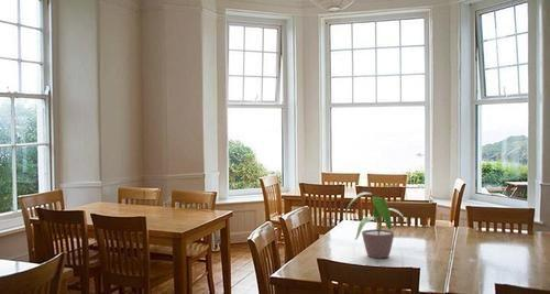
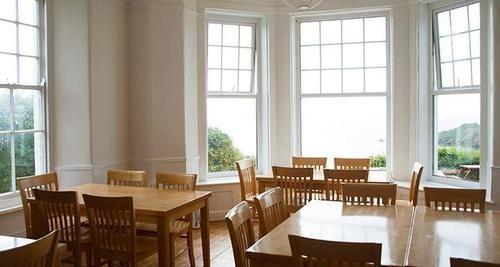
- potted plant [343,192,411,259]
